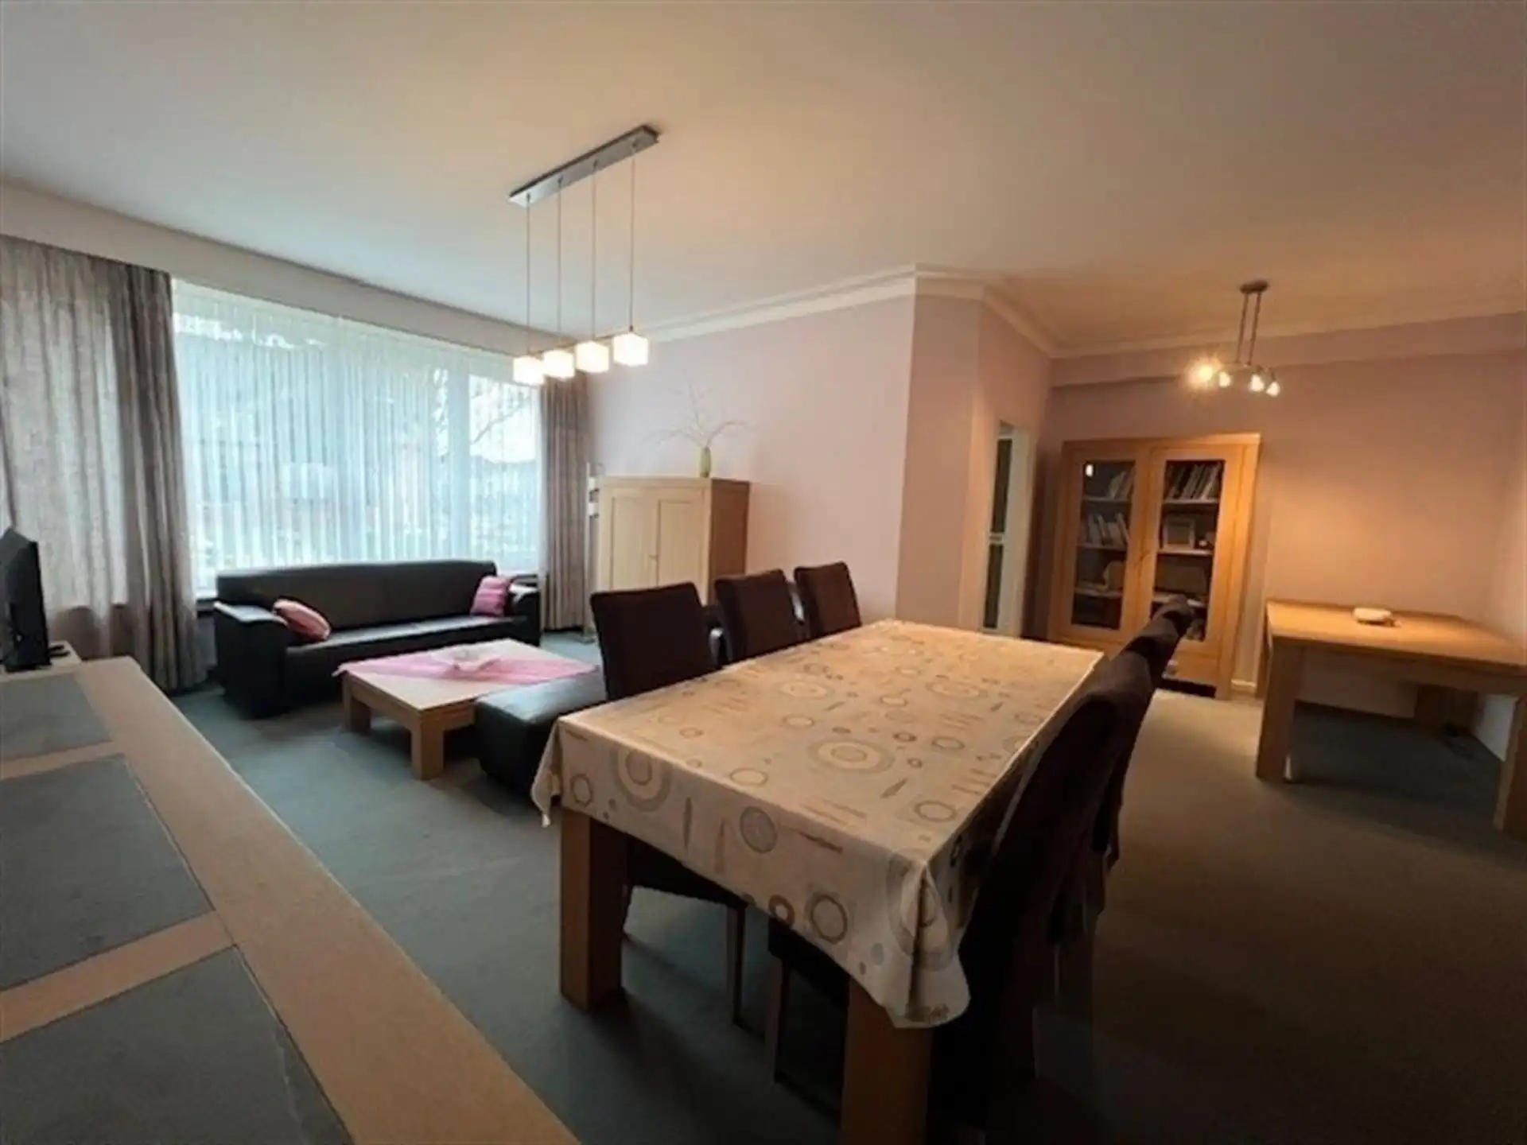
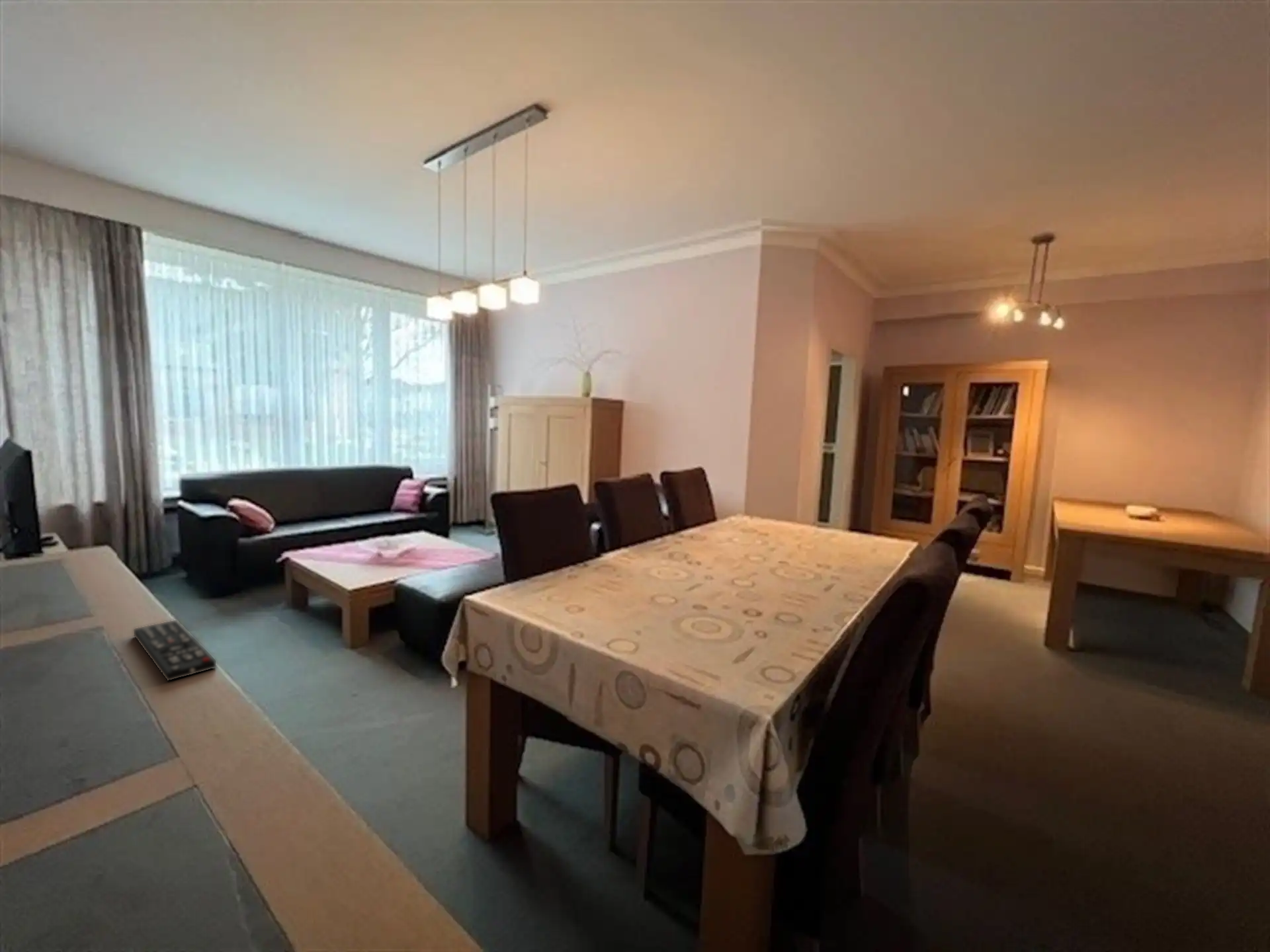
+ remote control [133,619,217,682]
